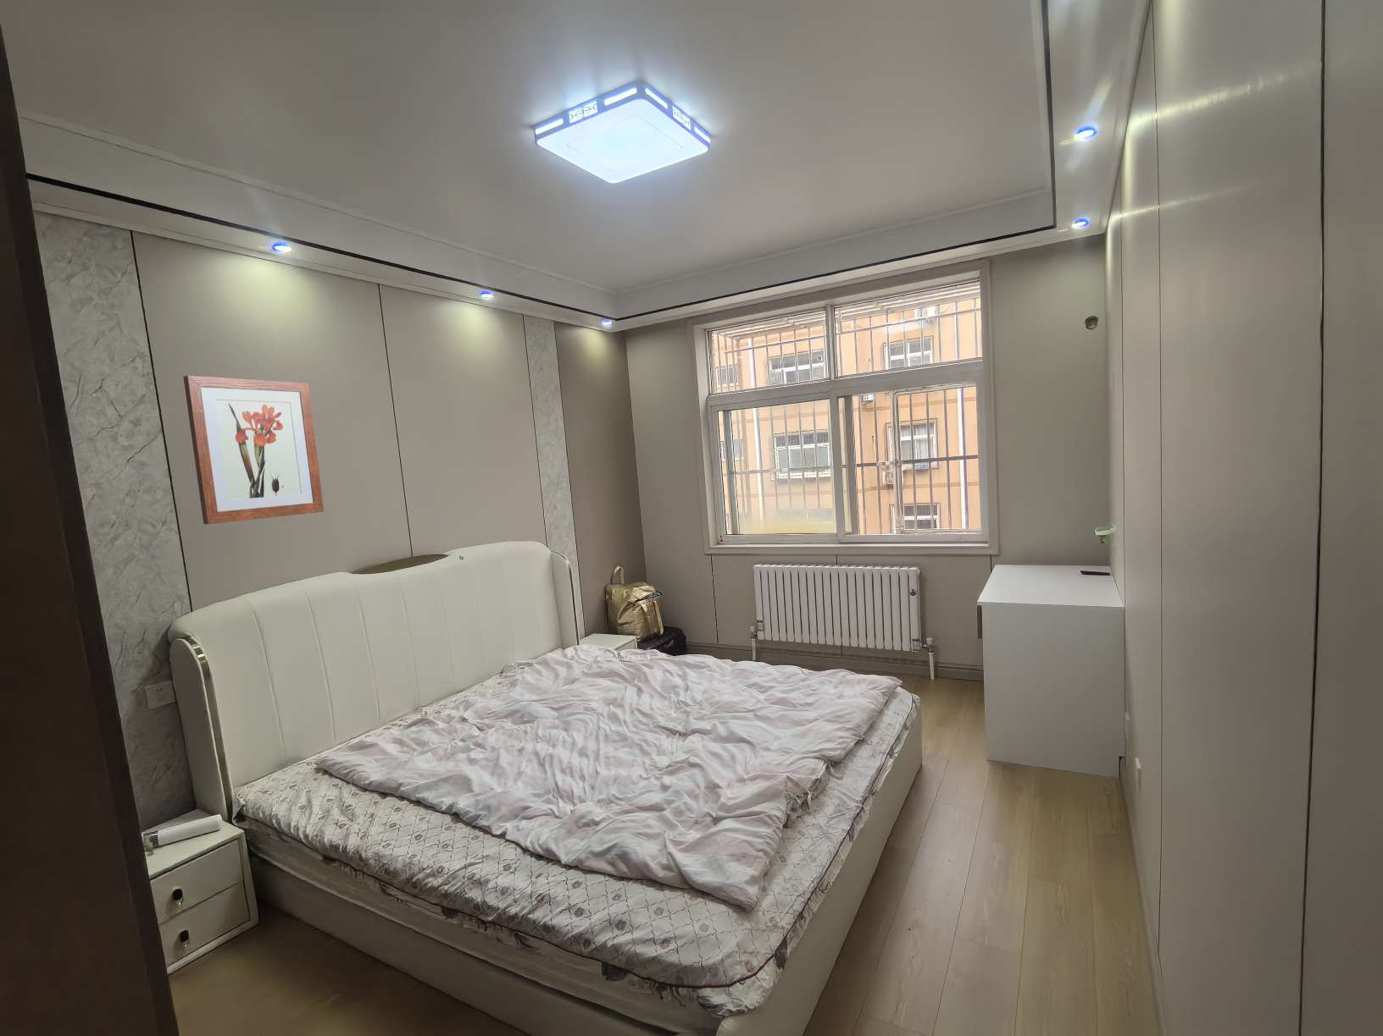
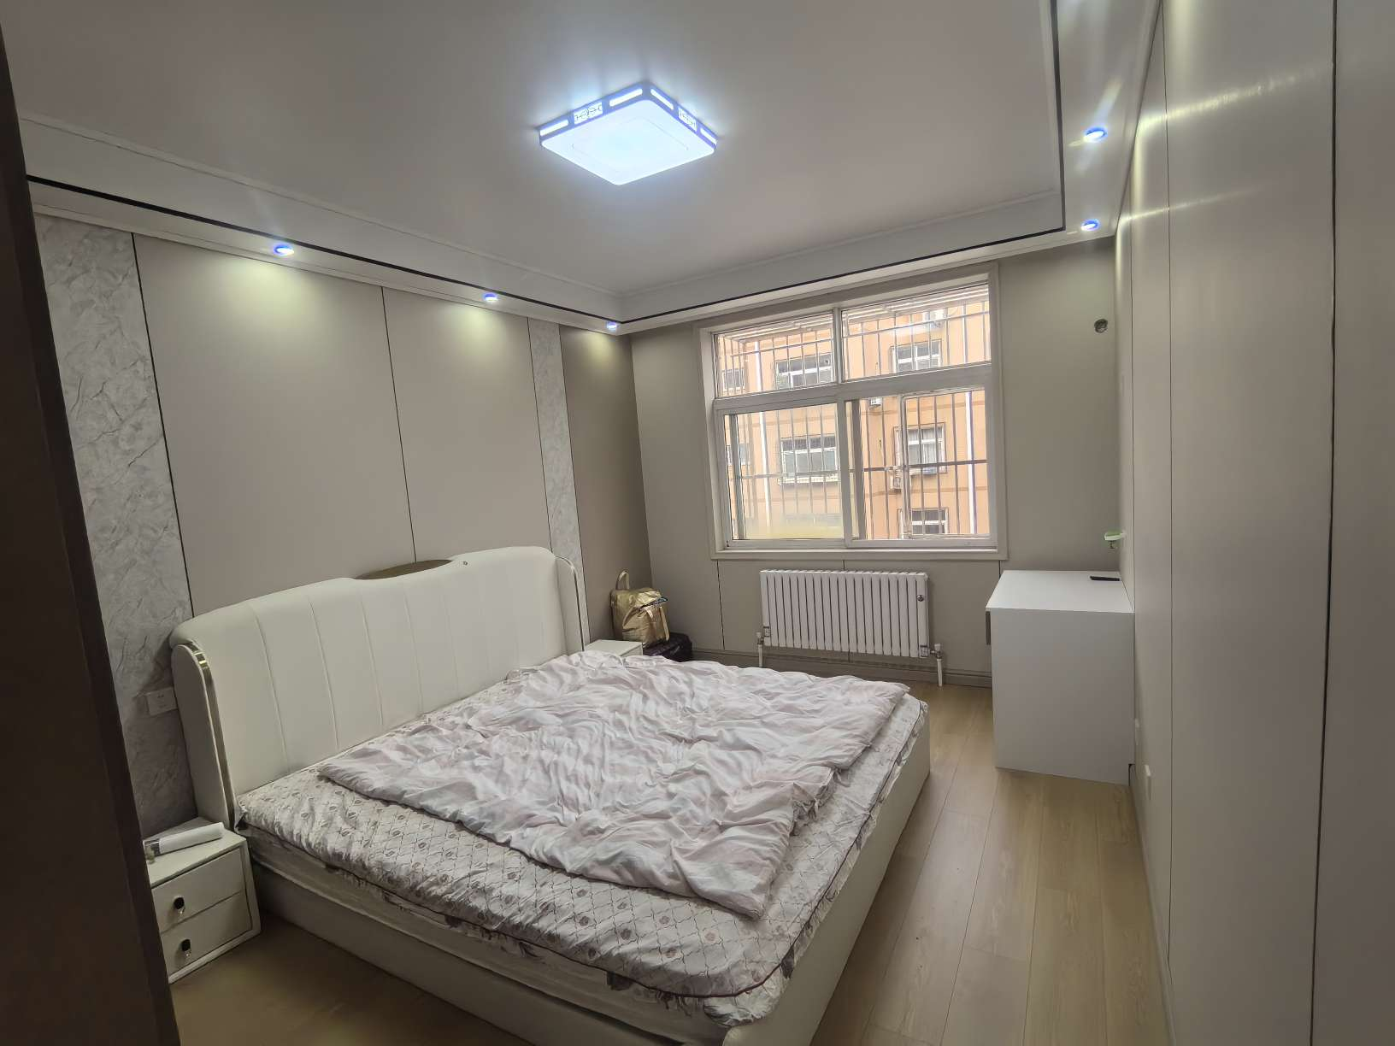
- wall art [182,375,325,525]
